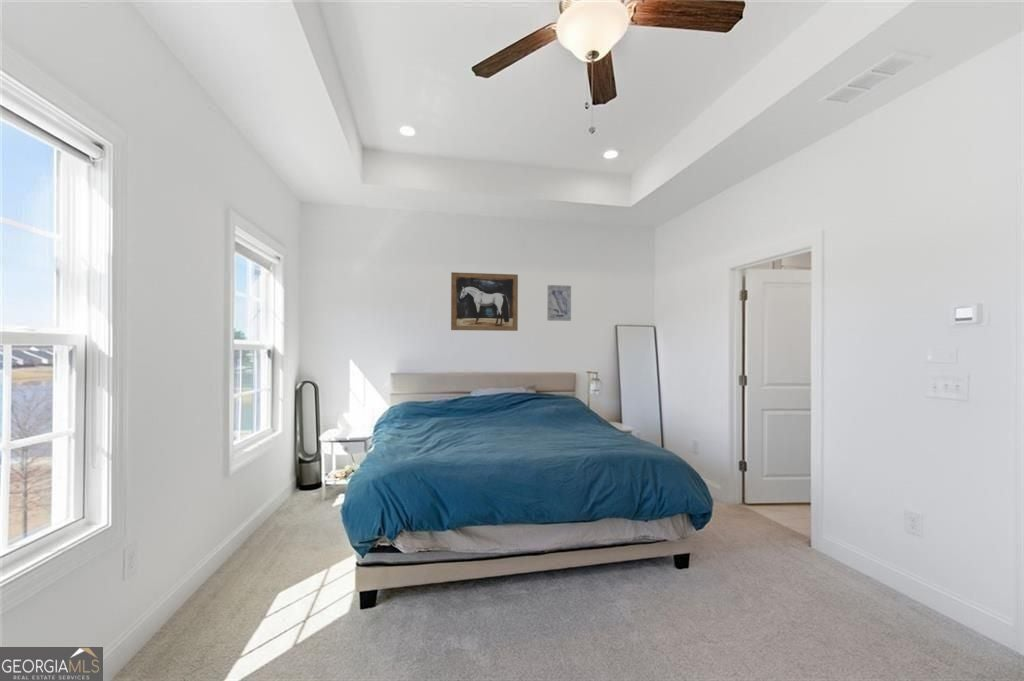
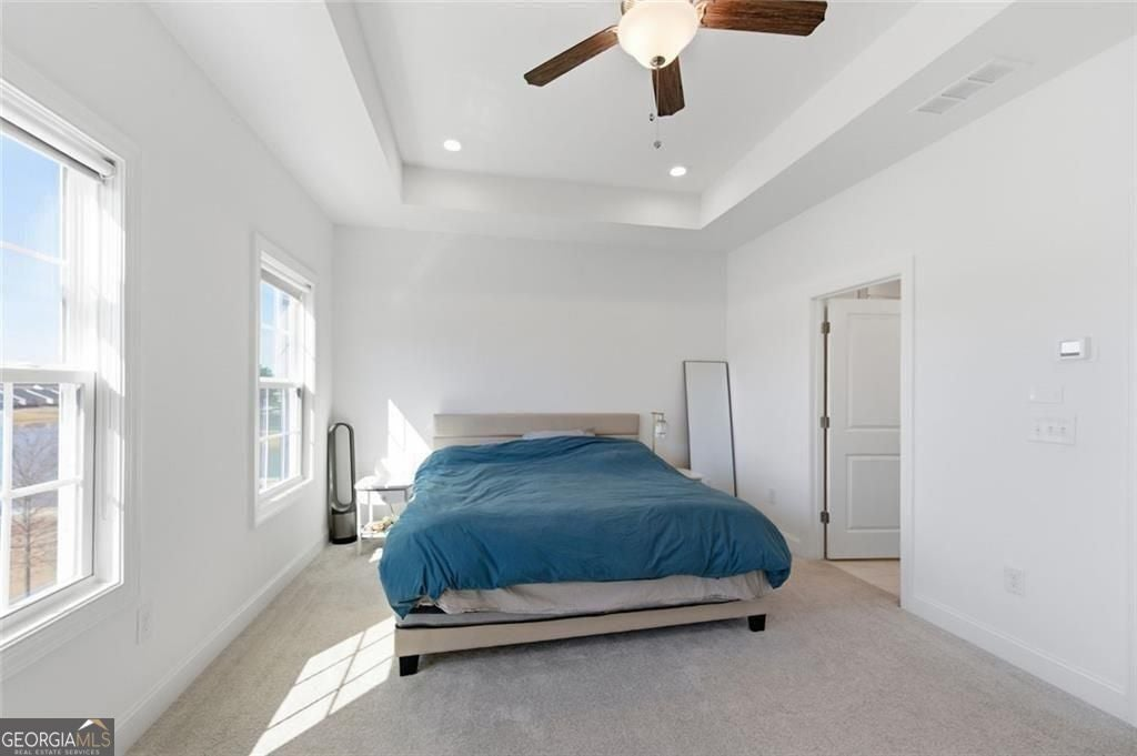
- wall art [450,271,519,332]
- wall art [546,284,572,322]
